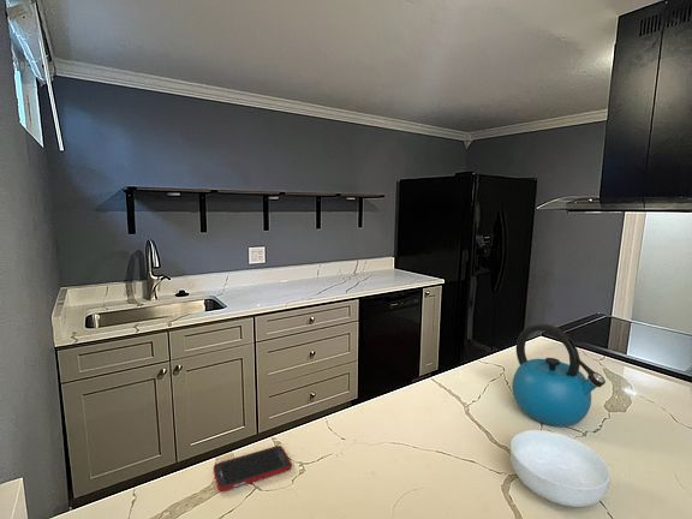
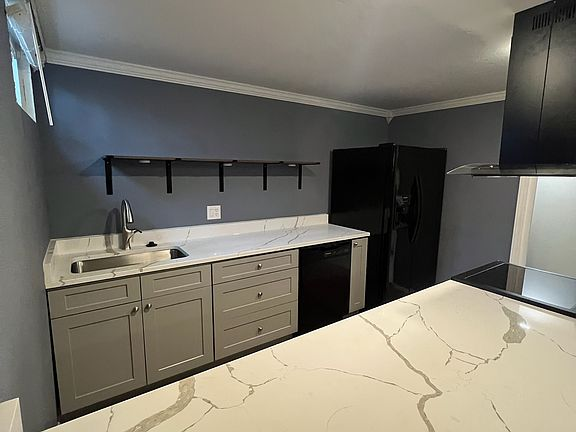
- kettle [512,323,607,428]
- cell phone [213,445,293,493]
- cereal bowl [508,429,612,508]
